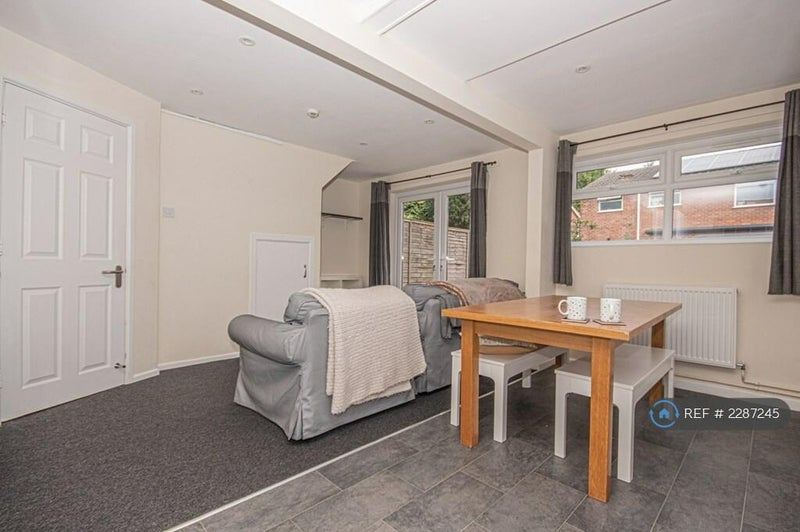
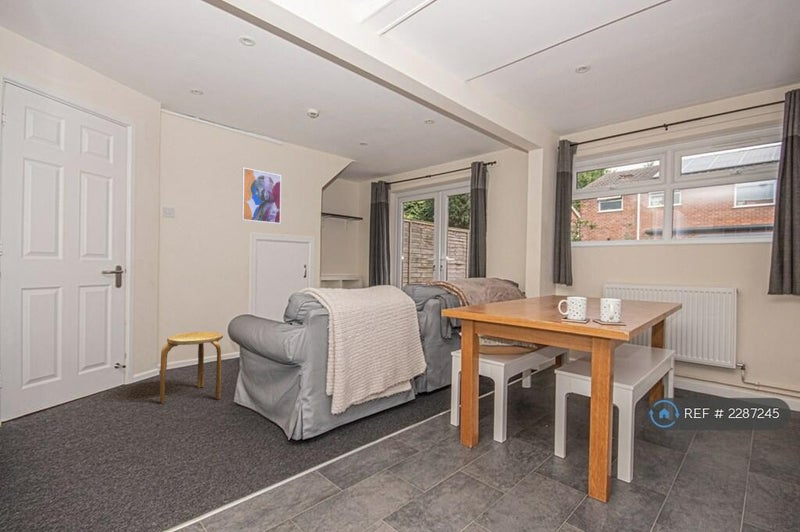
+ stool [159,331,224,405]
+ wall art [240,167,282,225]
